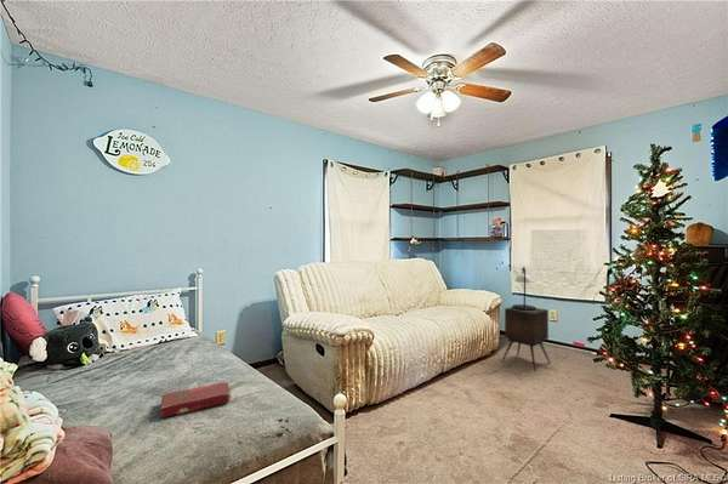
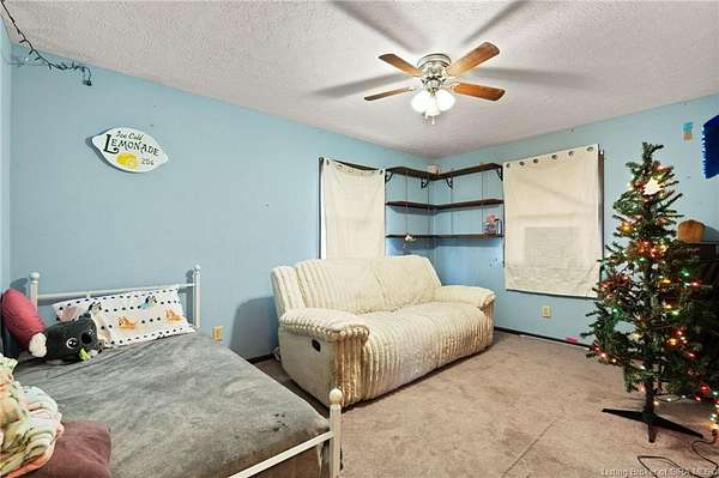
- side table [501,306,551,372]
- table lamp [511,266,538,311]
- book [159,381,232,418]
